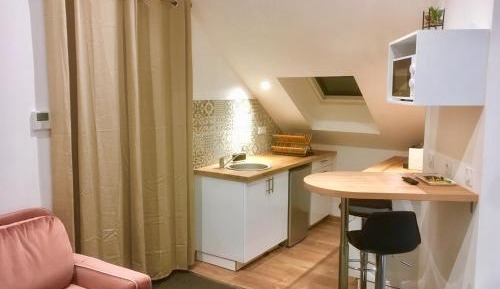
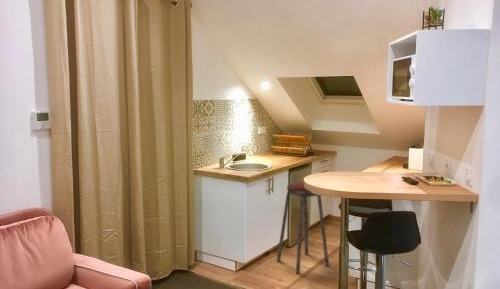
+ music stool [276,181,330,274]
